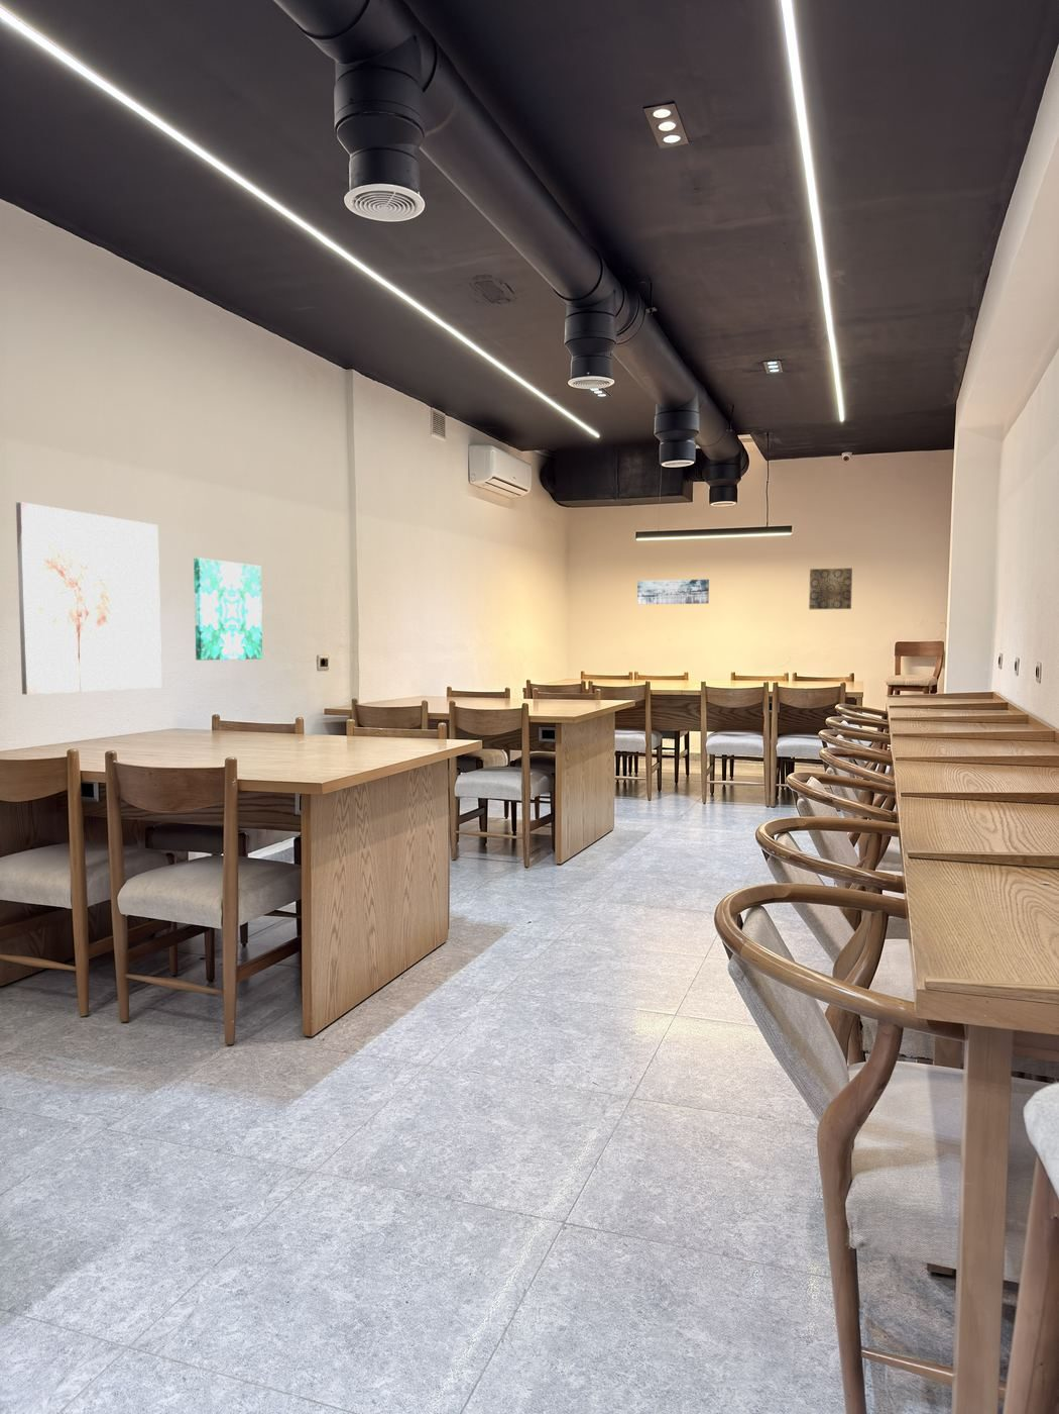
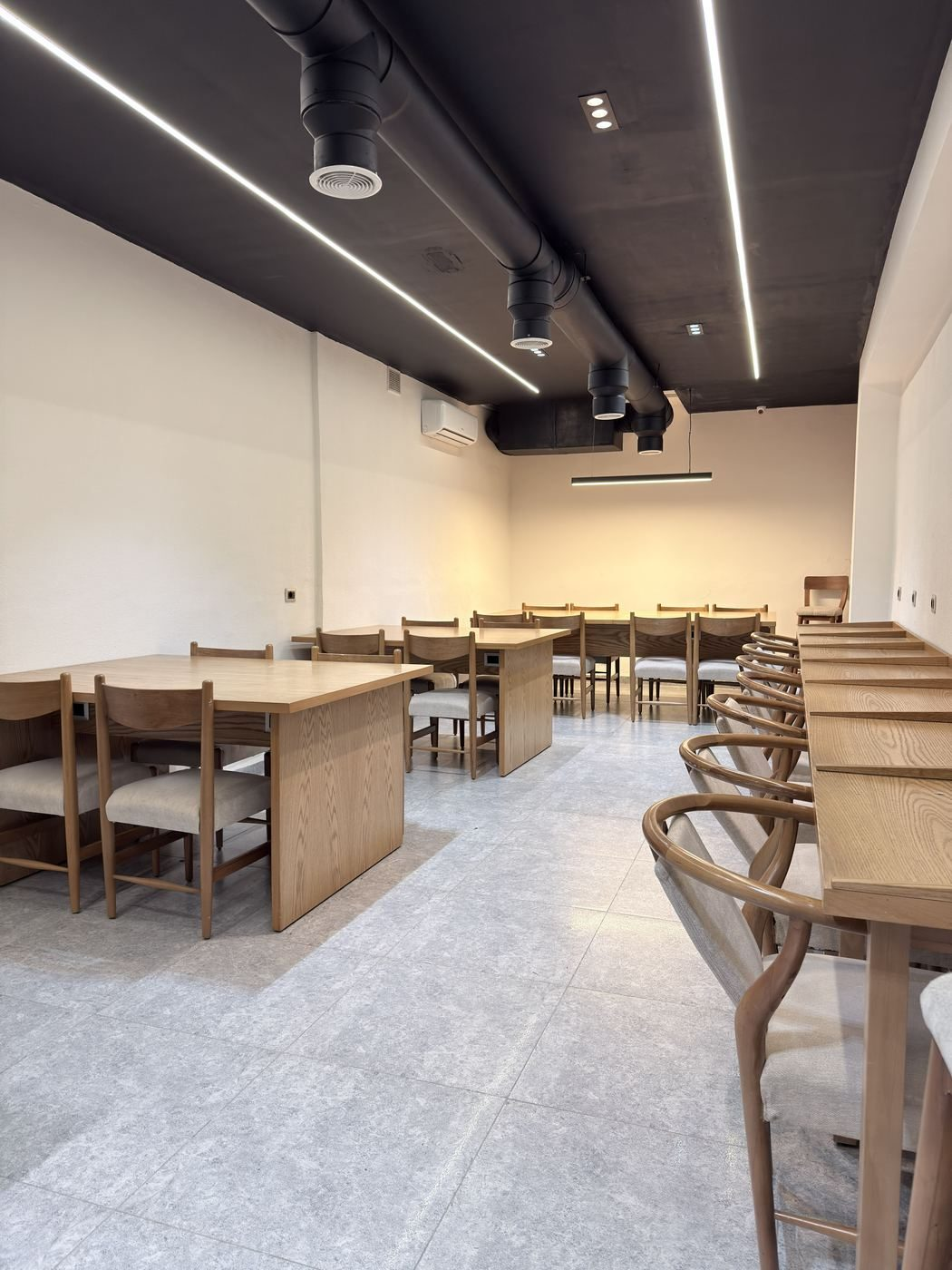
- wall art [192,558,264,660]
- wall art [16,501,162,696]
- wall art [636,579,710,605]
- wall art [808,568,853,610]
